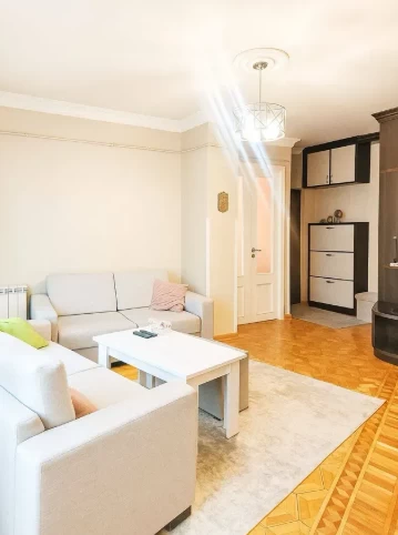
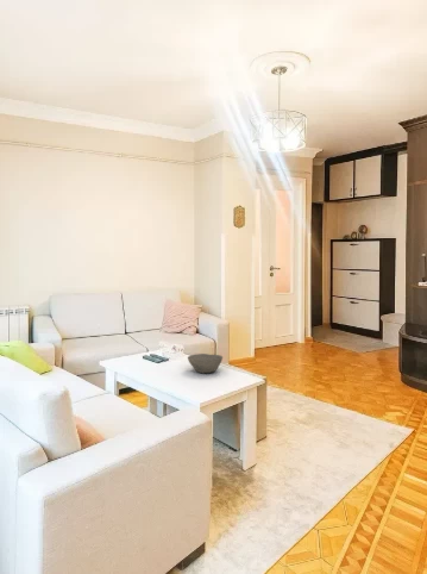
+ bowl [187,352,224,374]
